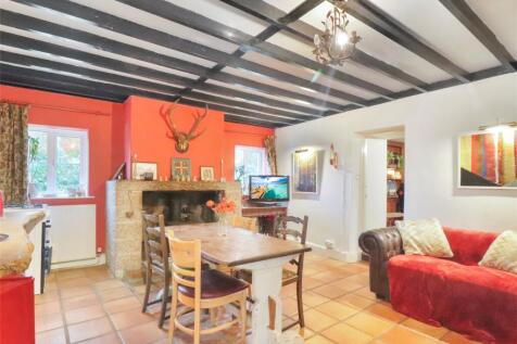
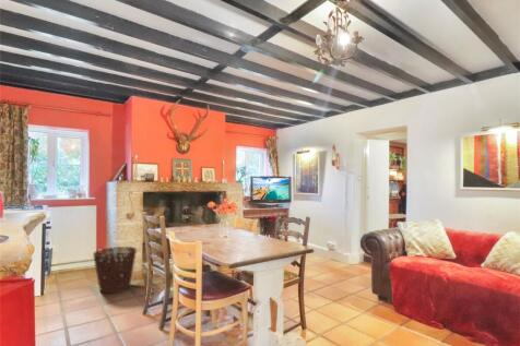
+ basket [92,246,138,295]
